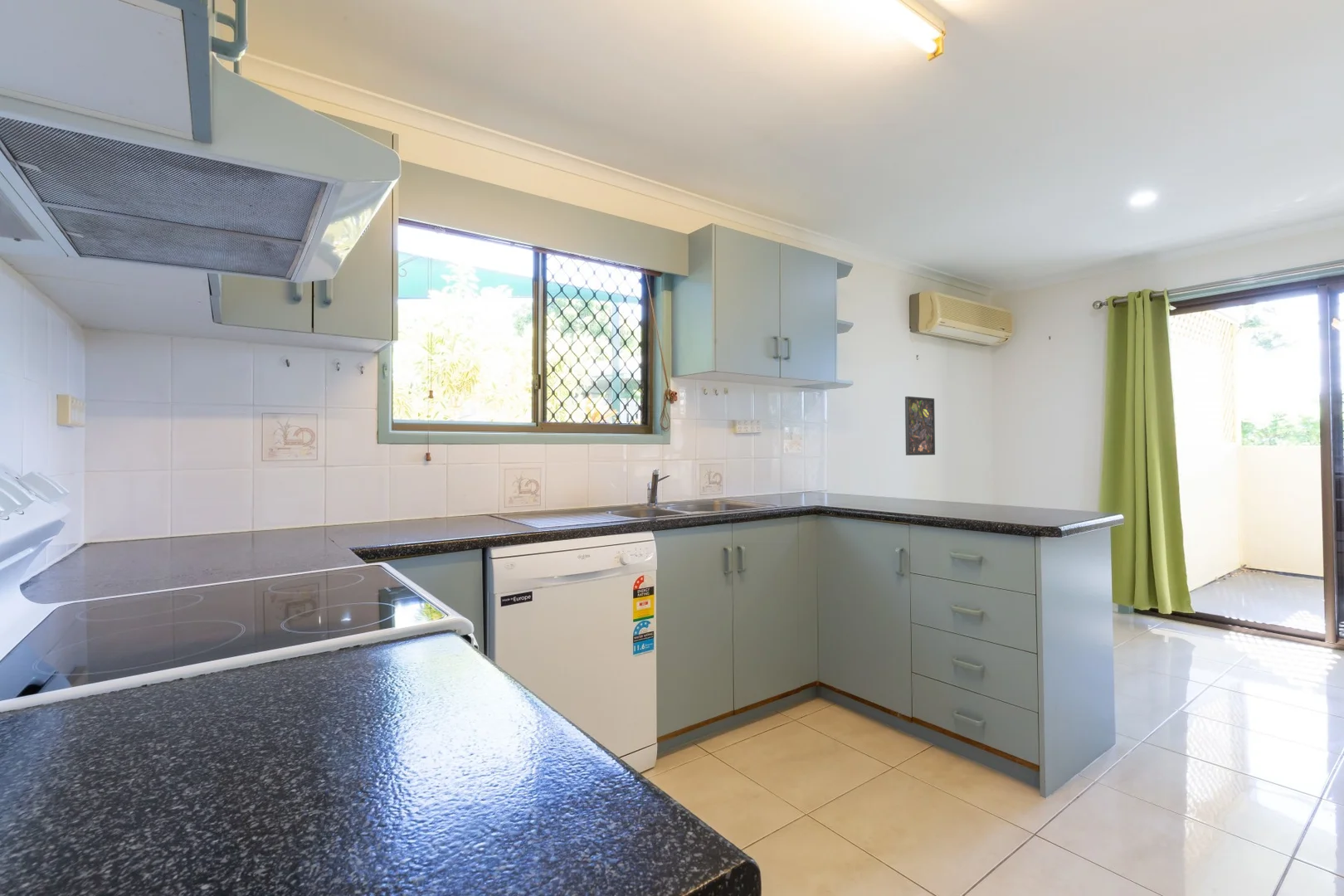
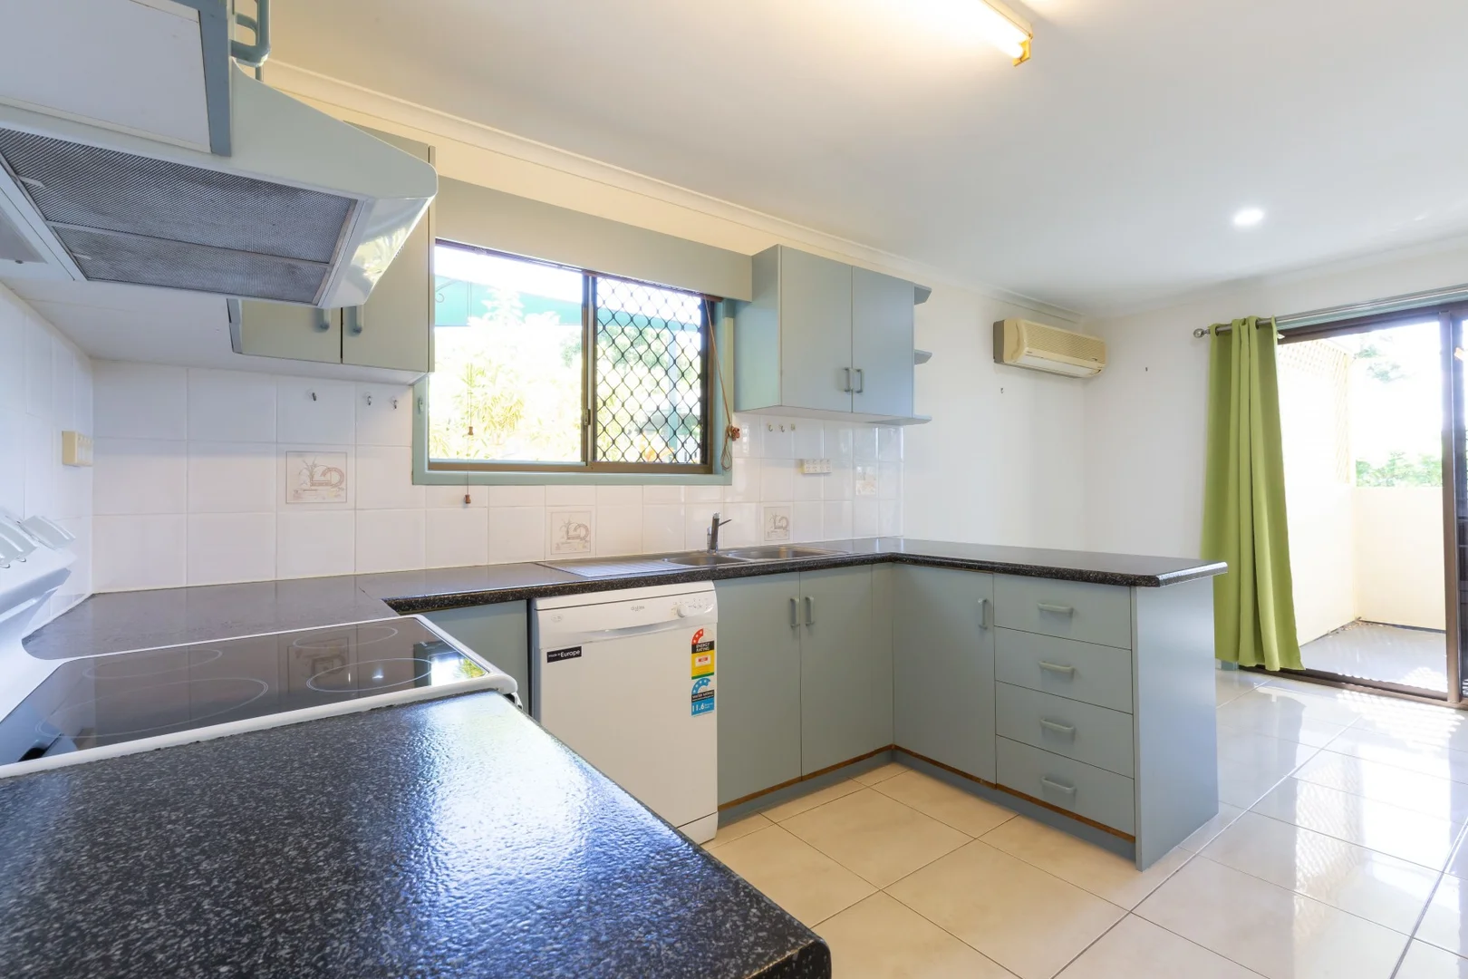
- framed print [904,396,936,456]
